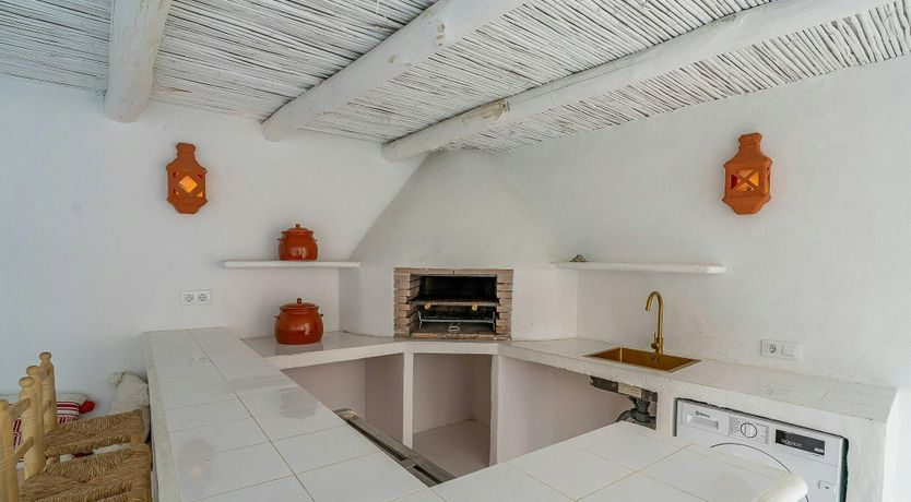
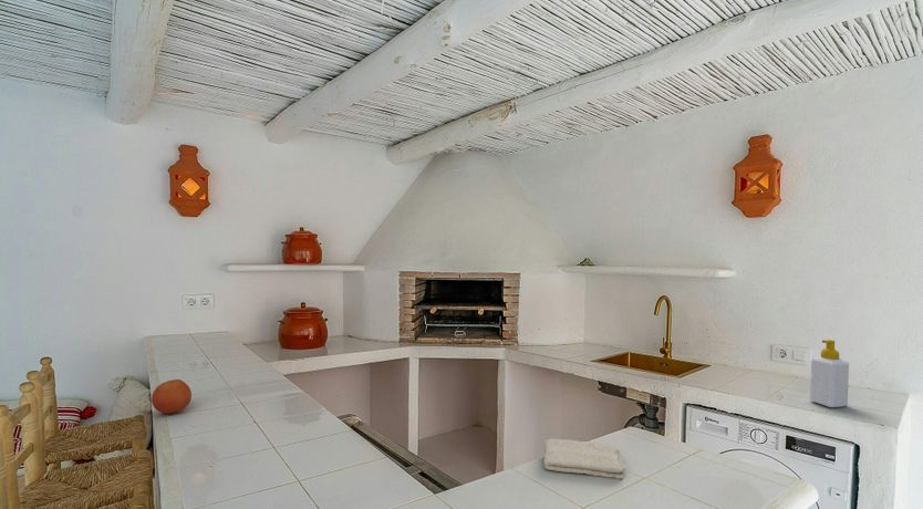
+ soap bottle [809,339,850,408]
+ washcloth [542,438,628,480]
+ fruit [151,378,193,415]
